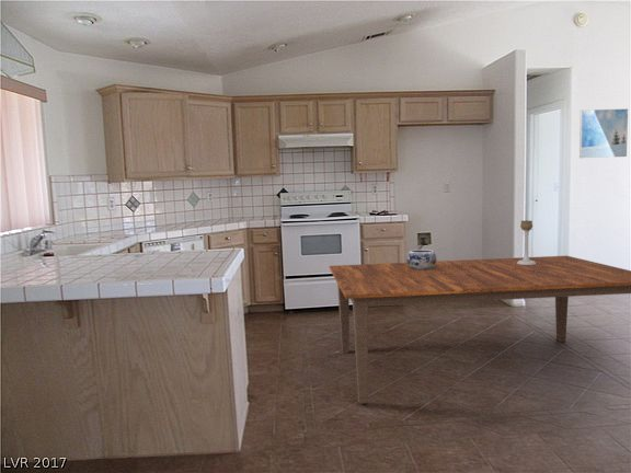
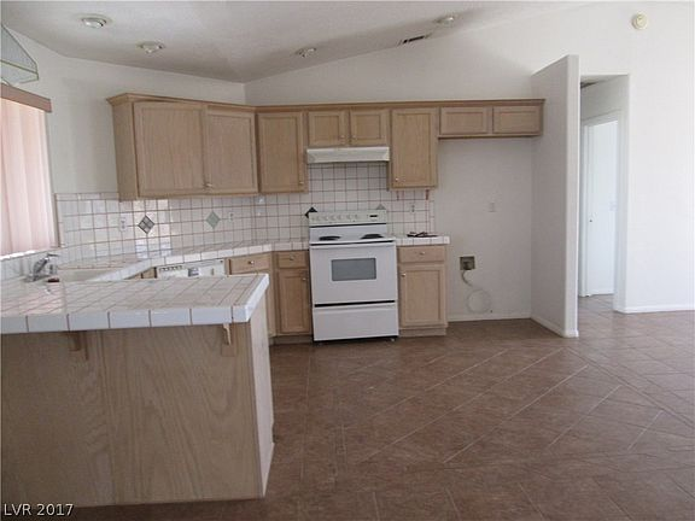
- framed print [578,107,629,159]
- dining table [329,255,631,405]
- candle holder [517,219,536,265]
- decorative bowl [405,249,437,269]
